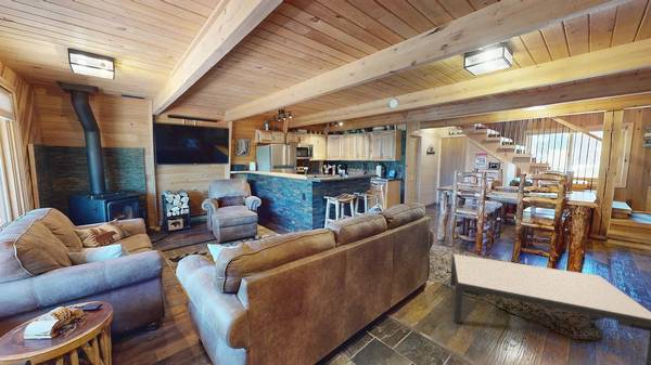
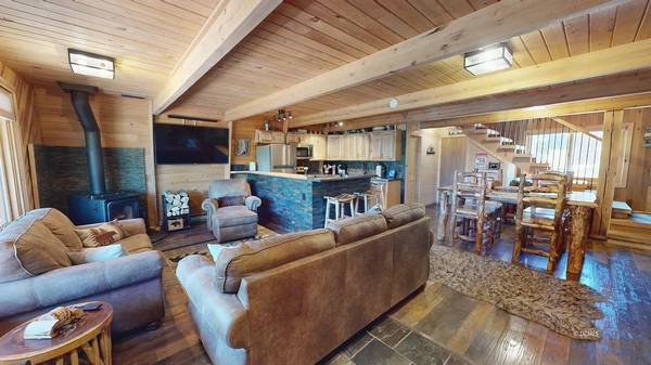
- coffee table [449,253,651,365]
